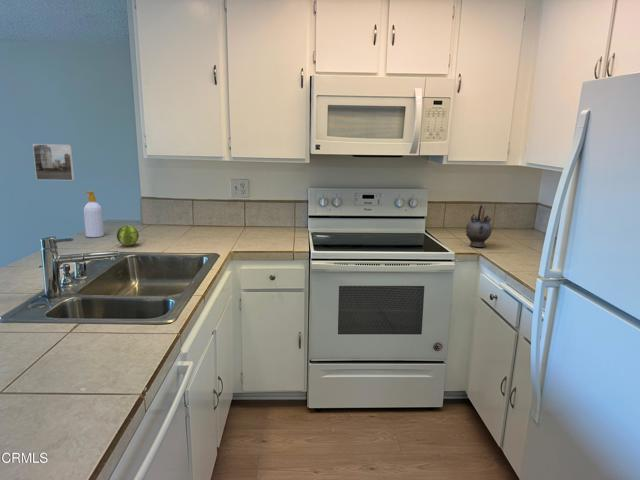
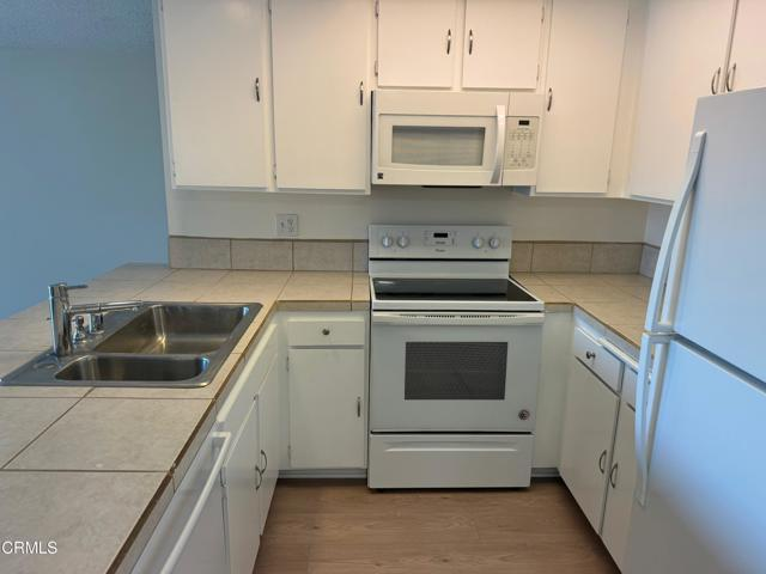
- soap bottle [83,190,105,238]
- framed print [32,143,75,181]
- fruit [116,224,140,247]
- teapot [465,203,493,248]
